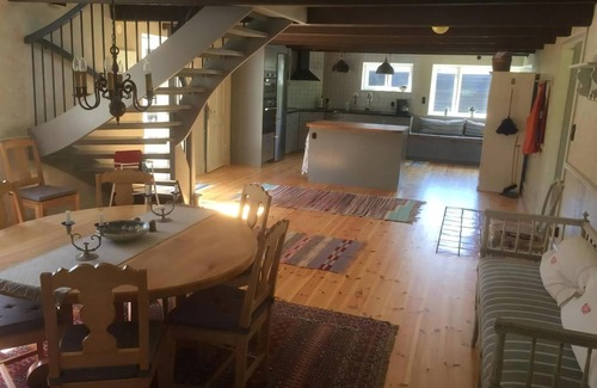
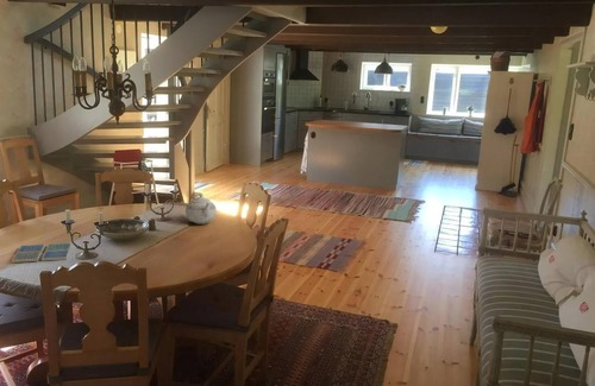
+ teapot [184,192,218,226]
+ drink coaster [11,242,73,264]
